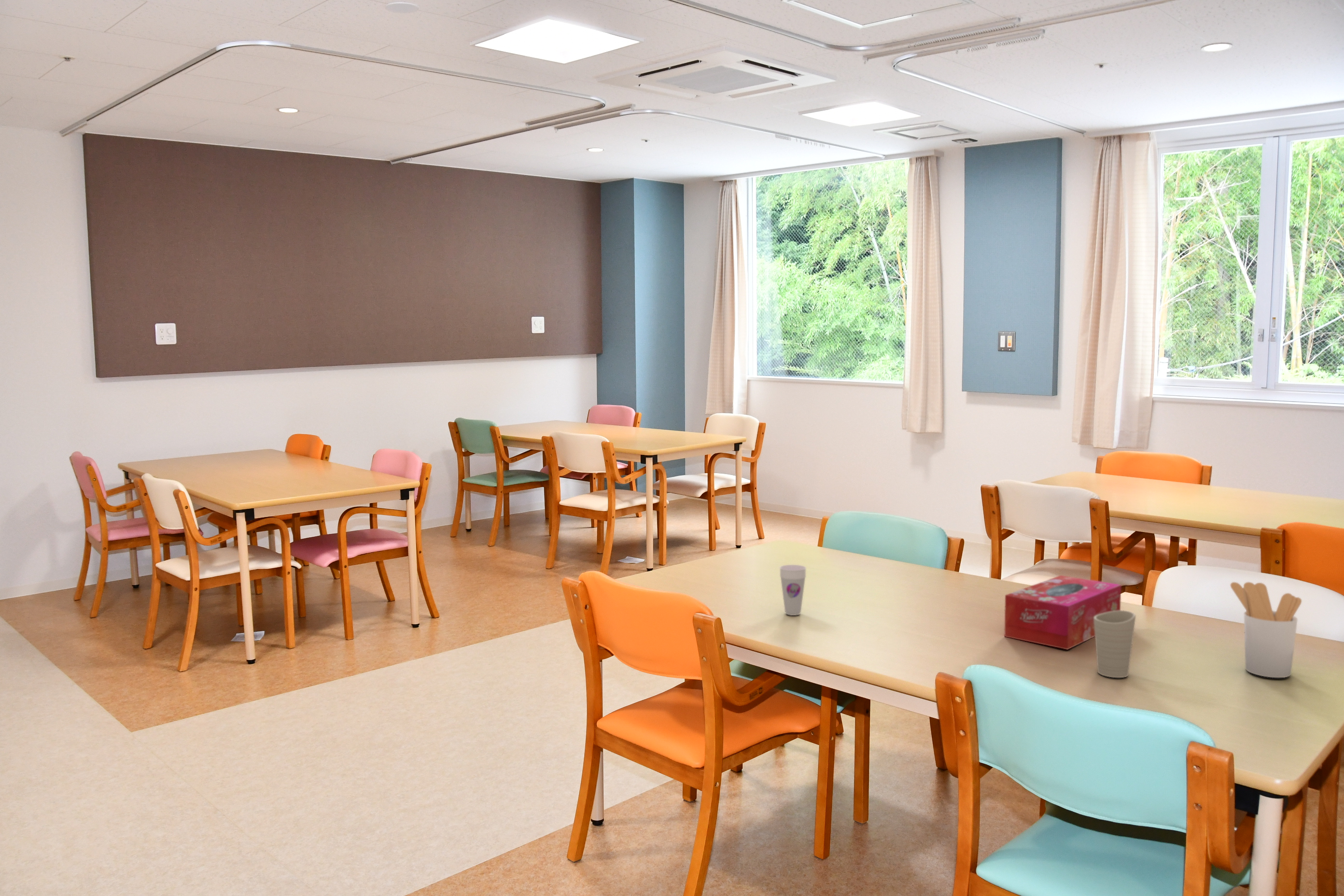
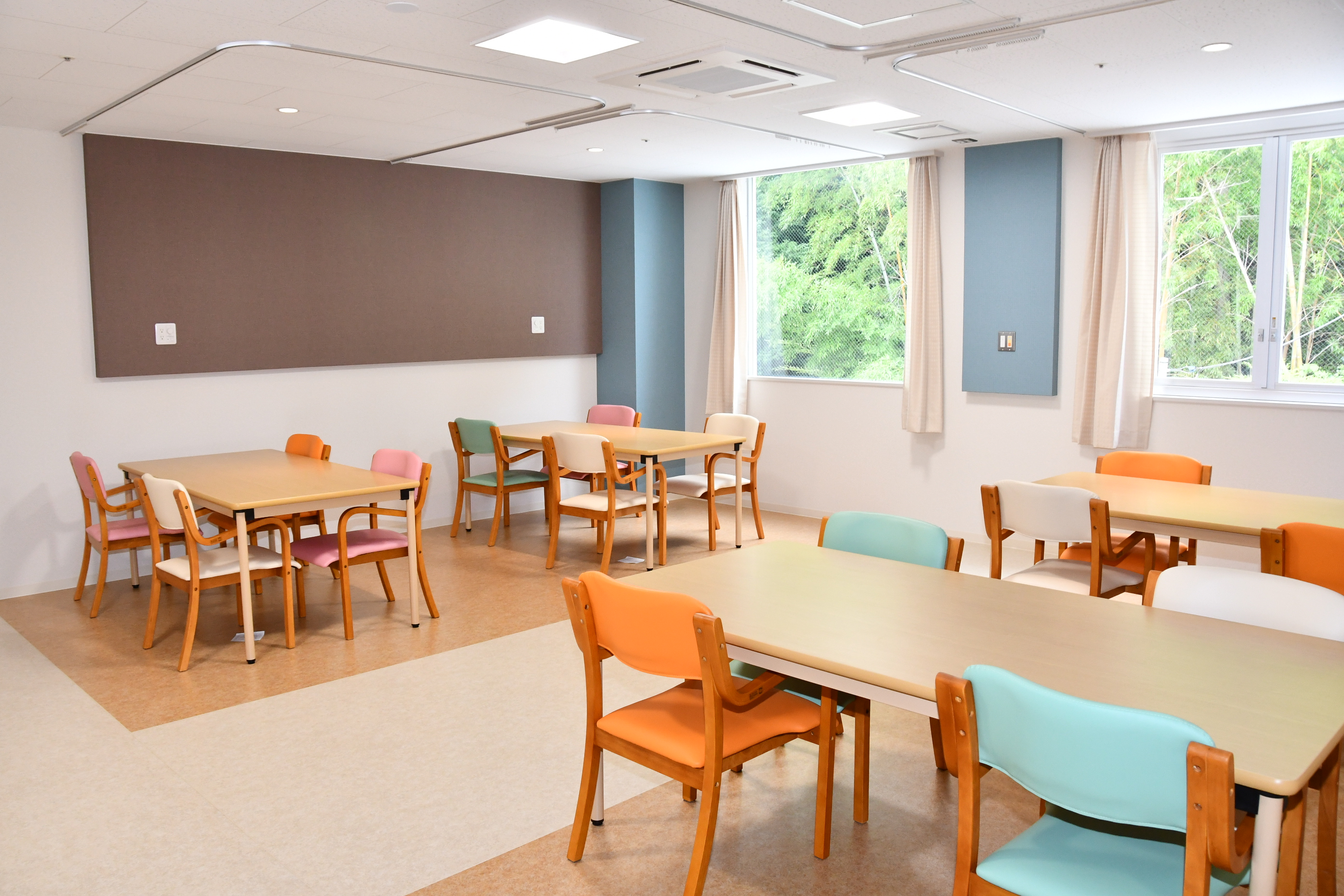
- cup [1094,610,1136,678]
- utensil holder [1230,582,1302,678]
- tissue box [1004,575,1121,650]
- cup [779,564,807,616]
